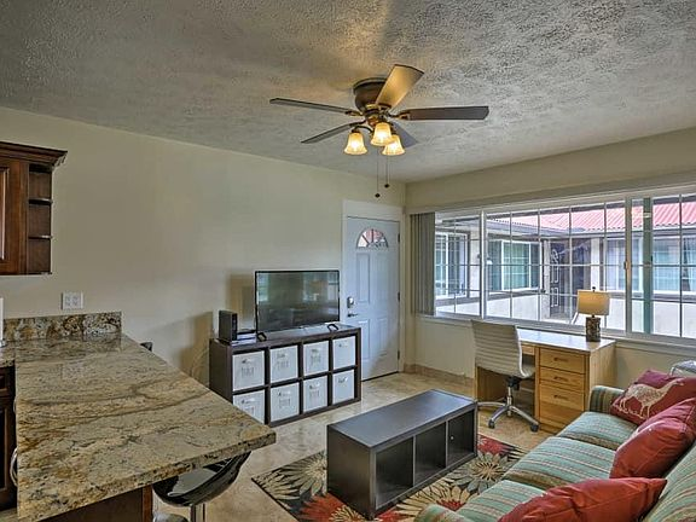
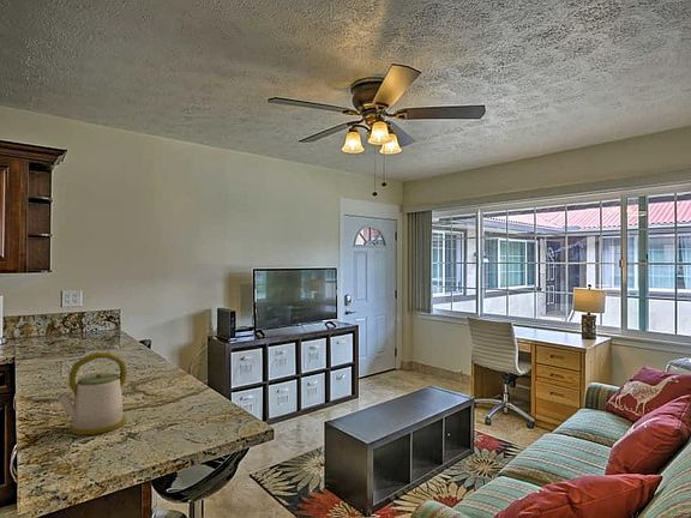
+ kettle [56,351,128,436]
